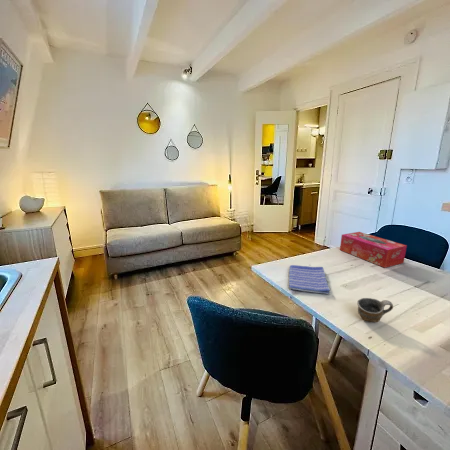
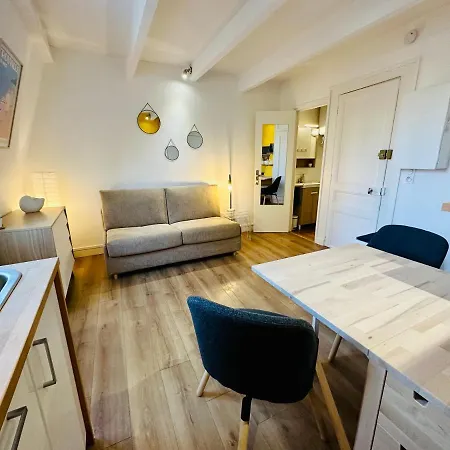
- dish towel [288,264,331,295]
- tissue box [339,231,408,269]
- cup [356,297,394,323]
